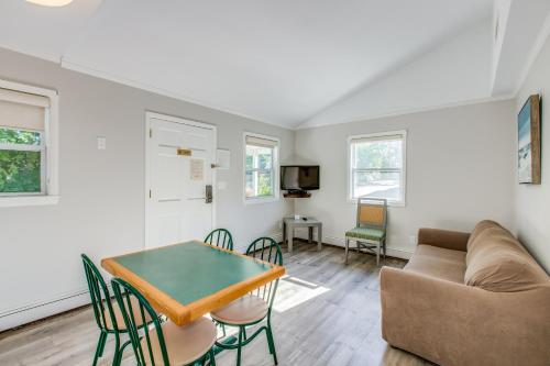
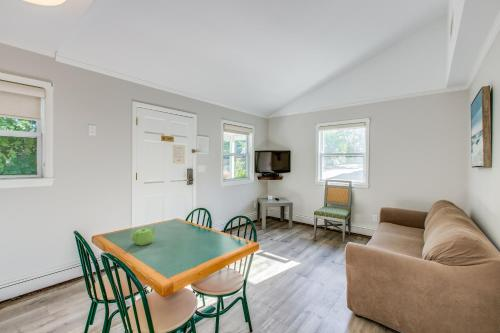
+ teapot [130,225,158,246]
